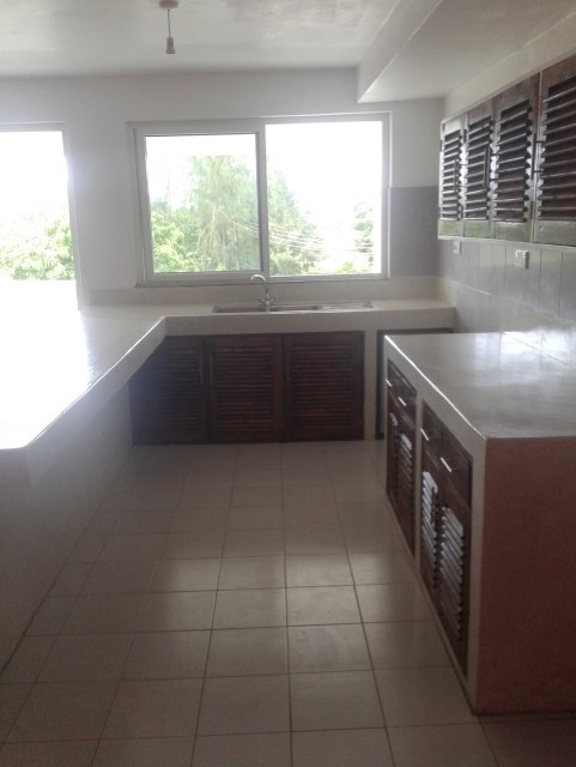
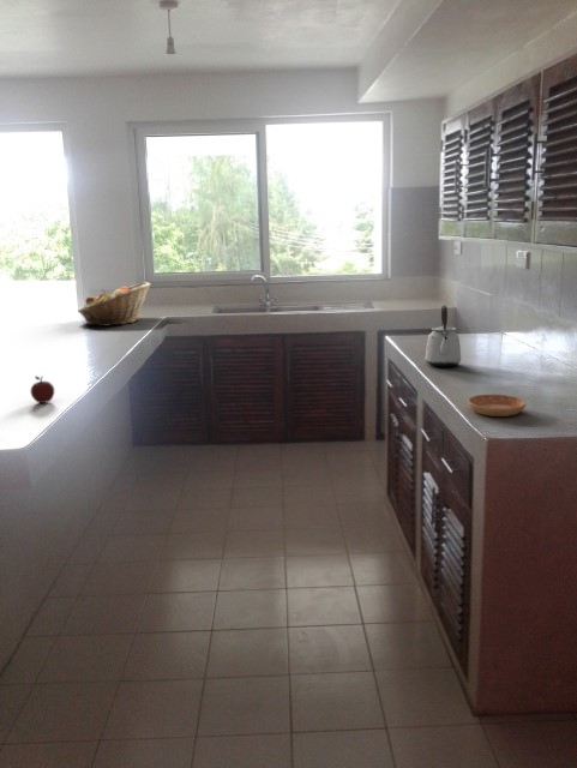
+ fruit basket [77,281,151,328]
+ saucer [467,394,527,418]
+ kettle [425,305,462,368]
+ apple [29,374,55,404]
